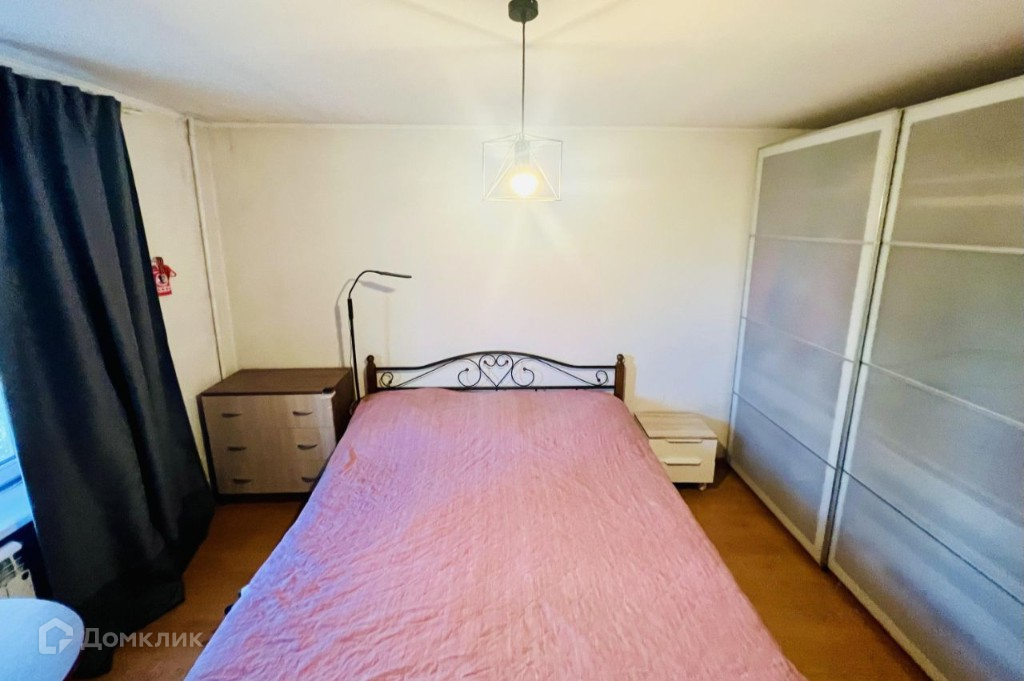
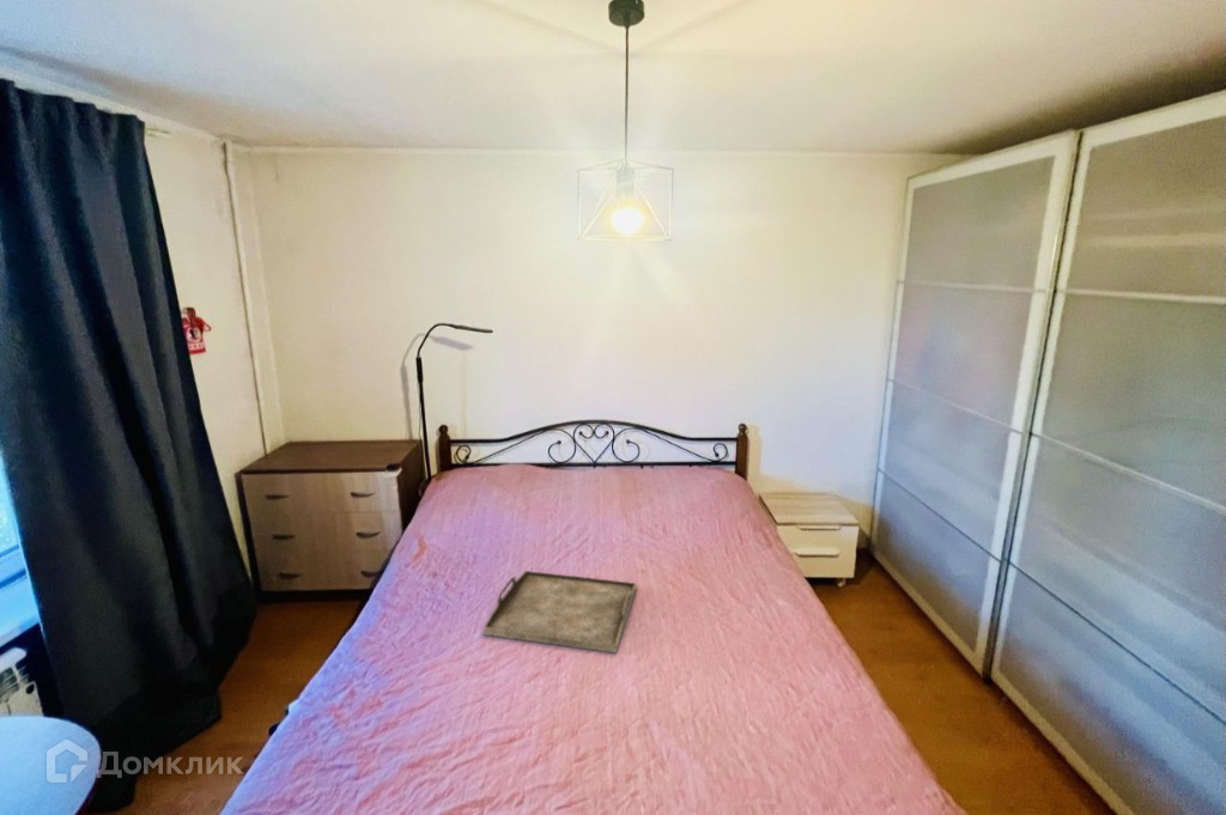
+ serving tray [482,570,638,655]
